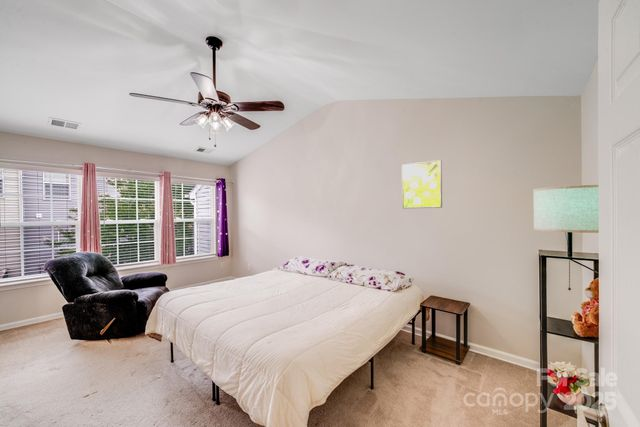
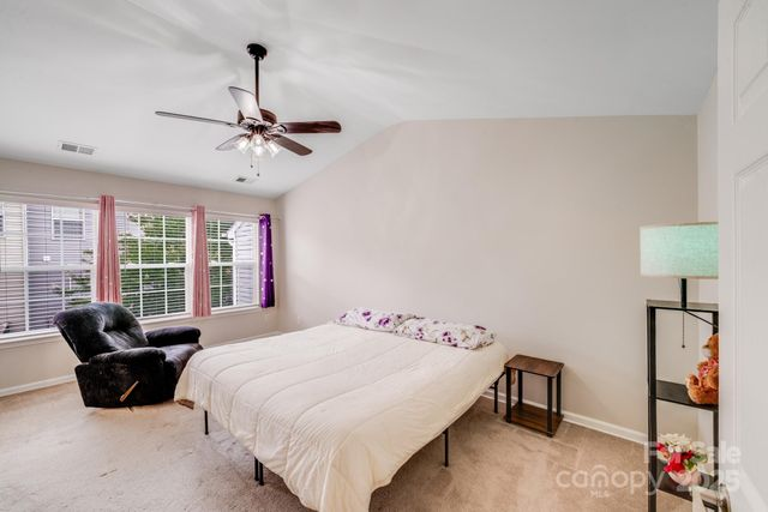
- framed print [401,159,443,209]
